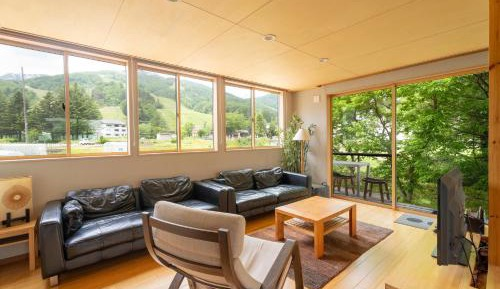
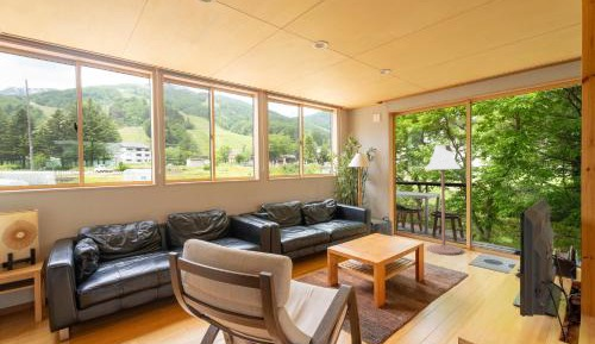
+ floor lamp [425,144,462,256]
